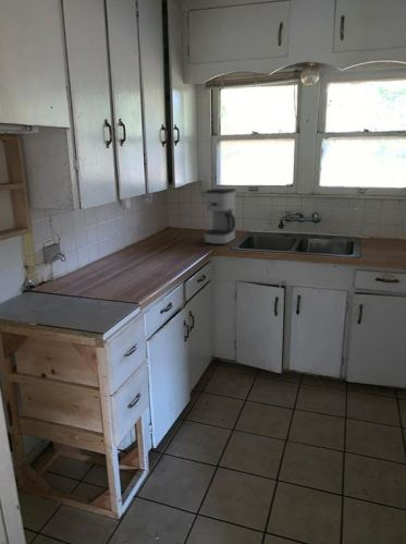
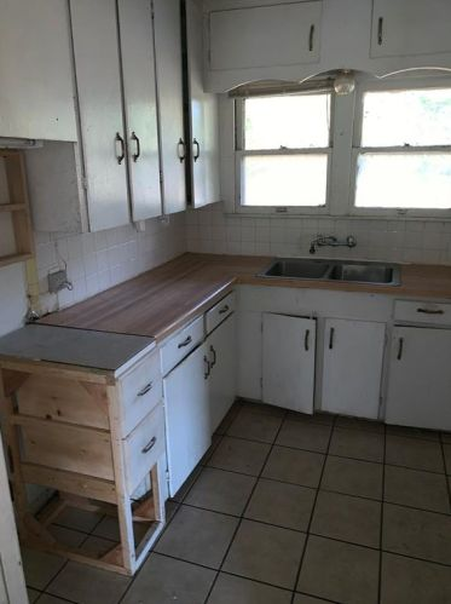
- coffee maker [204,188,236,245]
